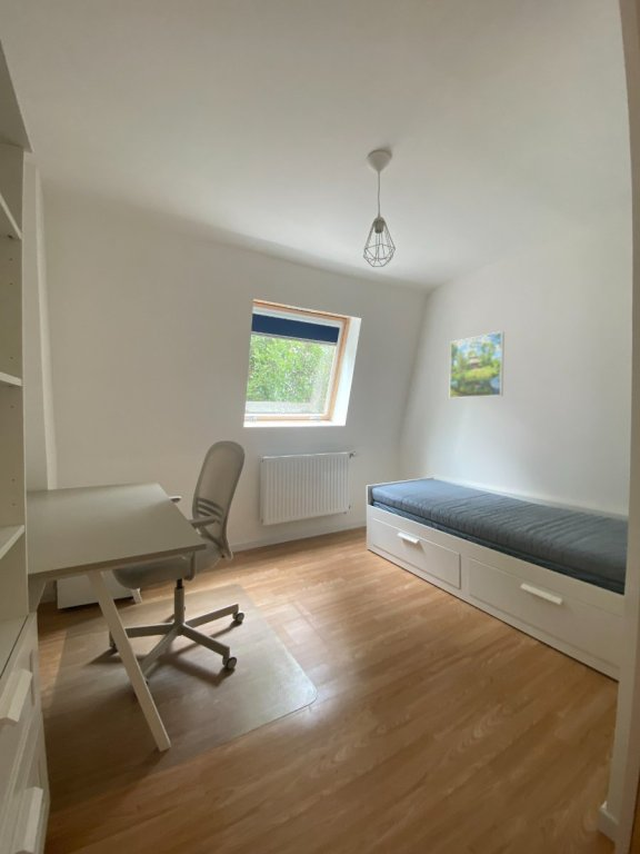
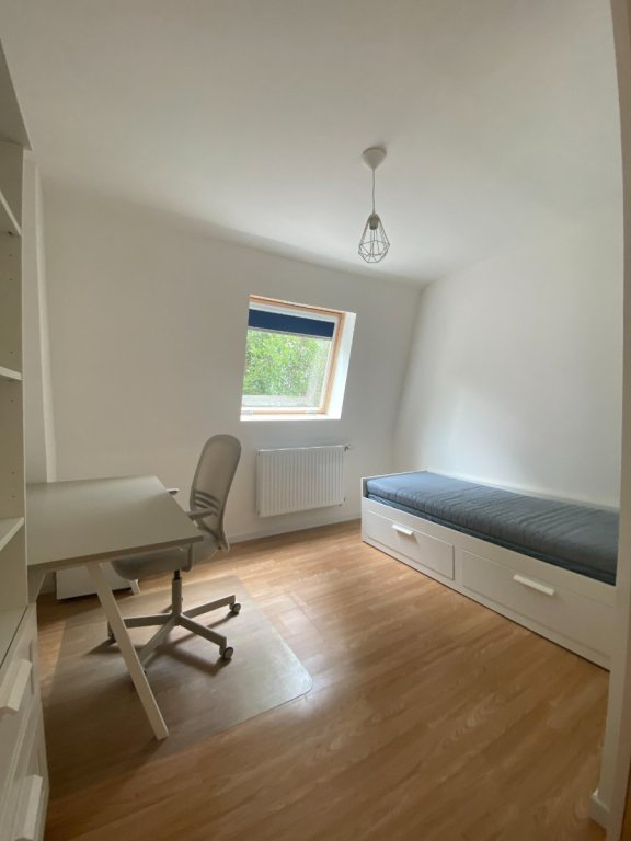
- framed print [449,330,506,399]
